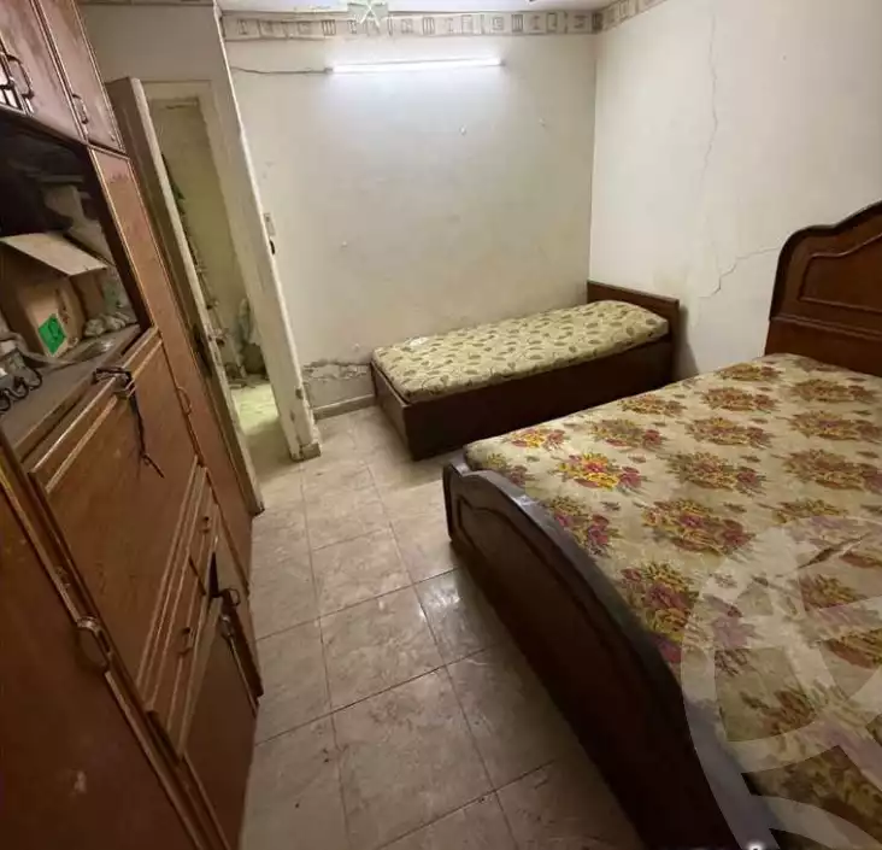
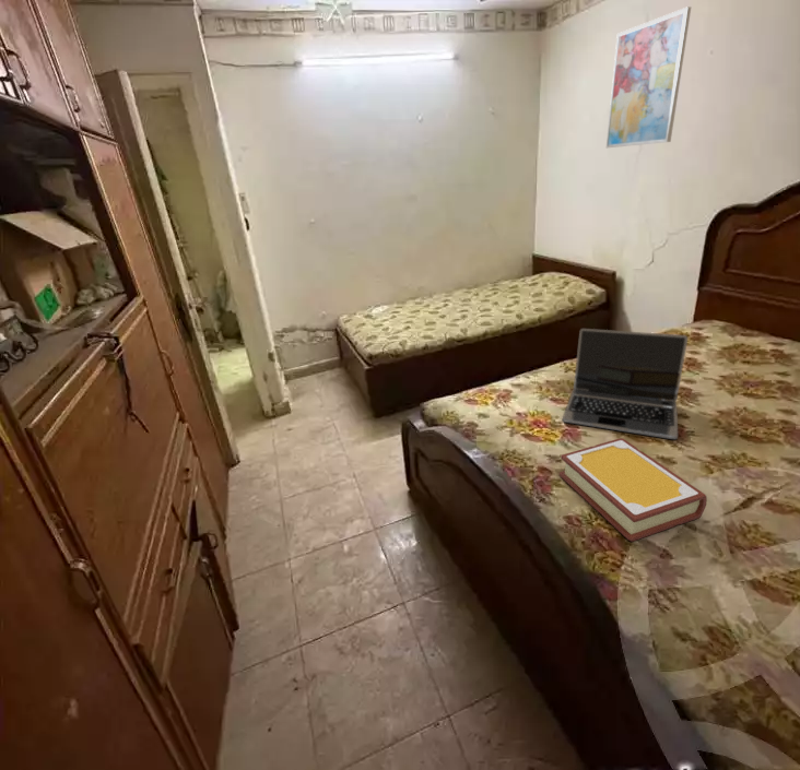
+ book [558,437,708,543]
+ laptop [562,328,689,440]
+ wall art [605,5,692,149]
